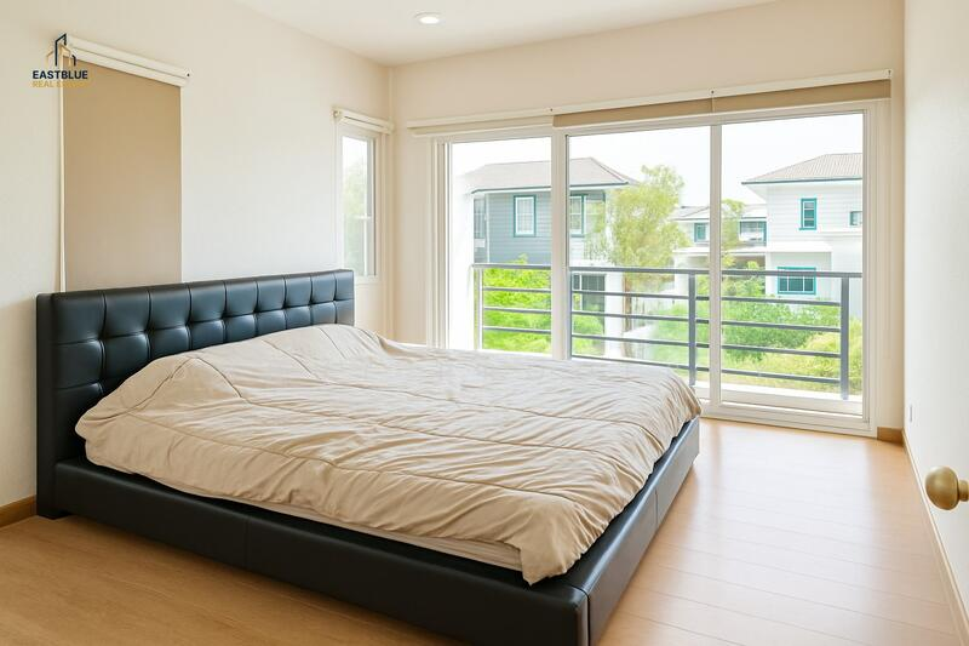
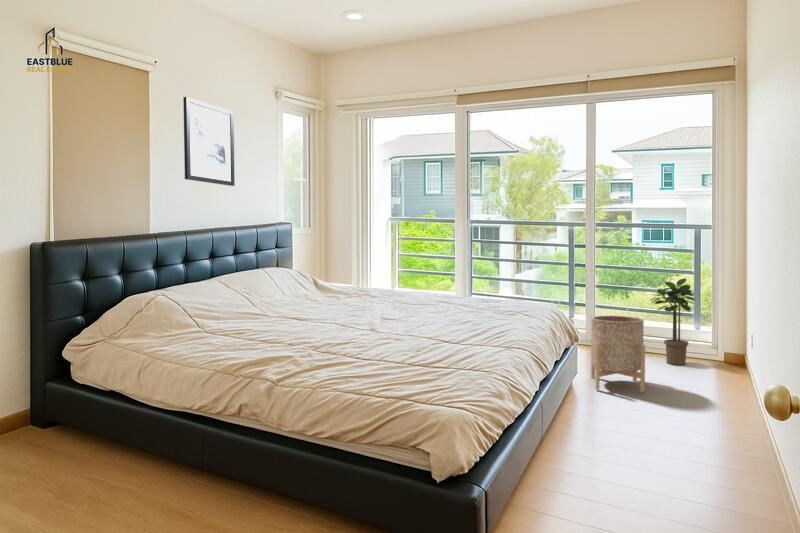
+ potted plant [649,277,696,366]
+ planter [590,315,646,393]
+ wall art [182,96,236,187]
